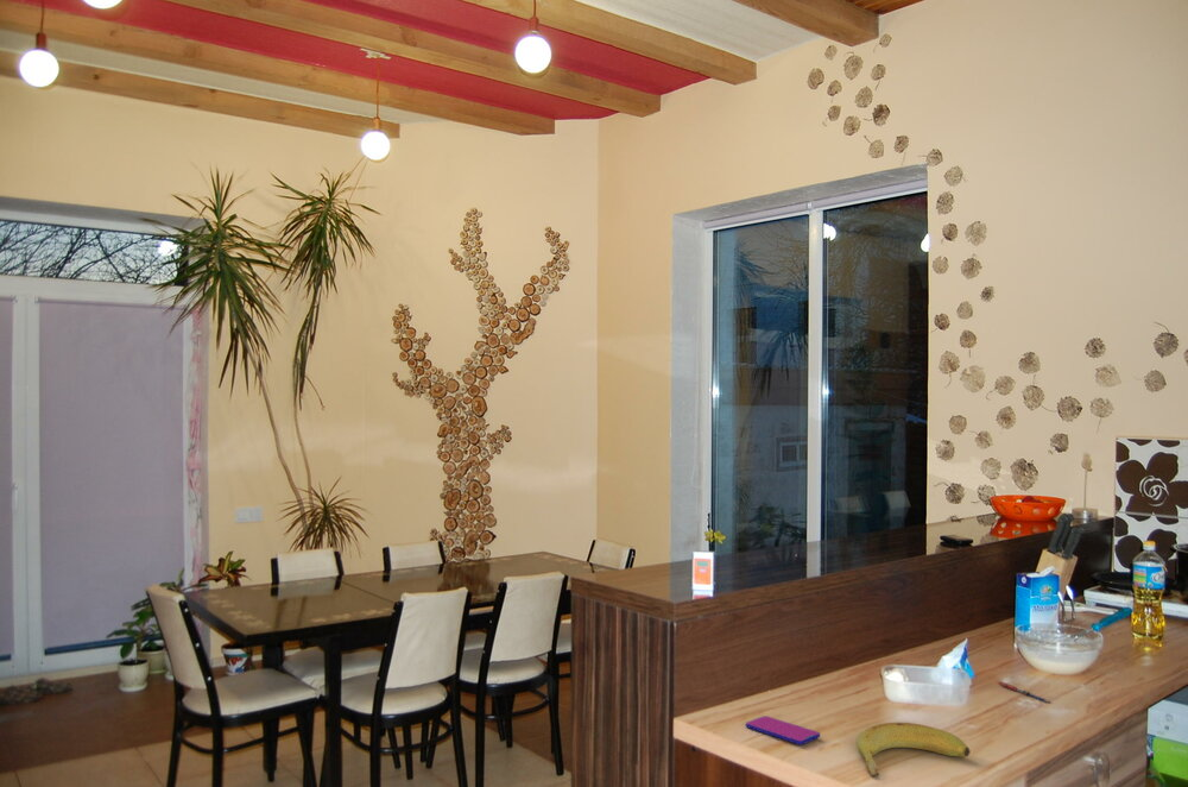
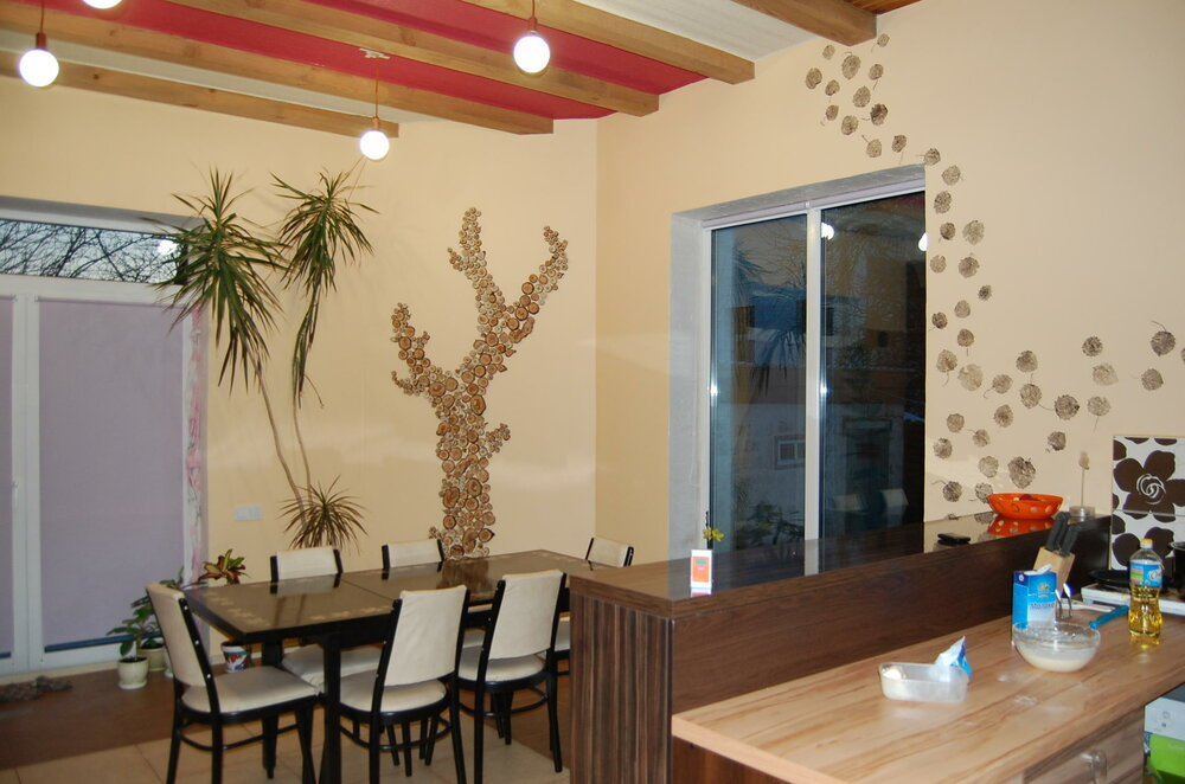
- banana [854,722,972,777]
- smartphone [745,714,821,745]
- pen [997,680,1053,704]
